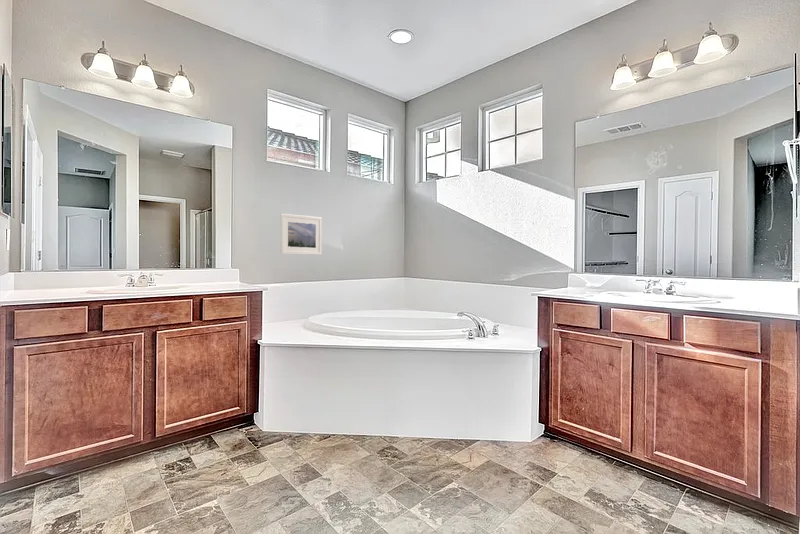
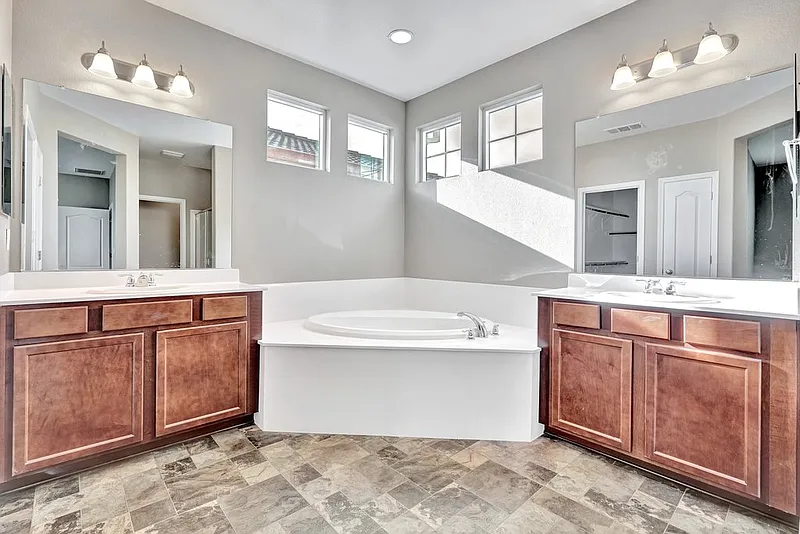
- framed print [279,213,323,256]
